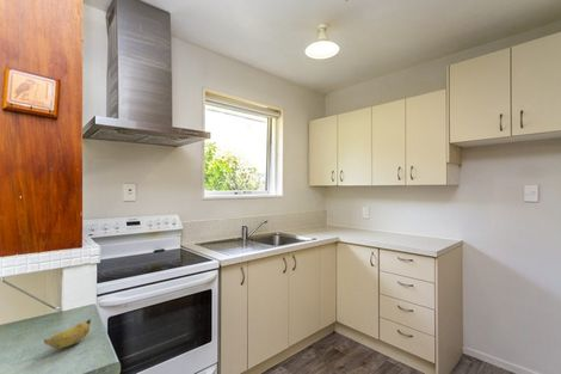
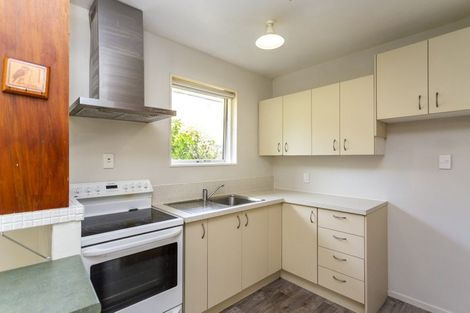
- banana [43,318,92,350]
